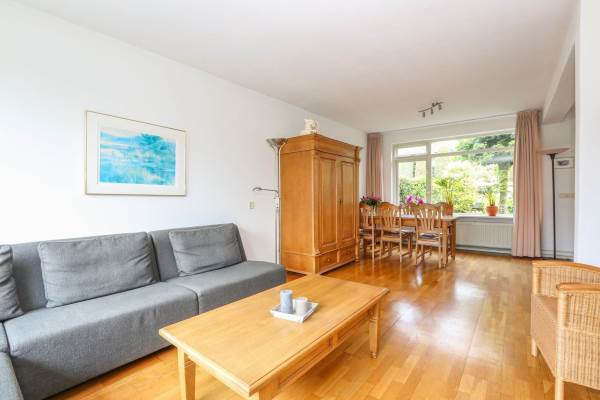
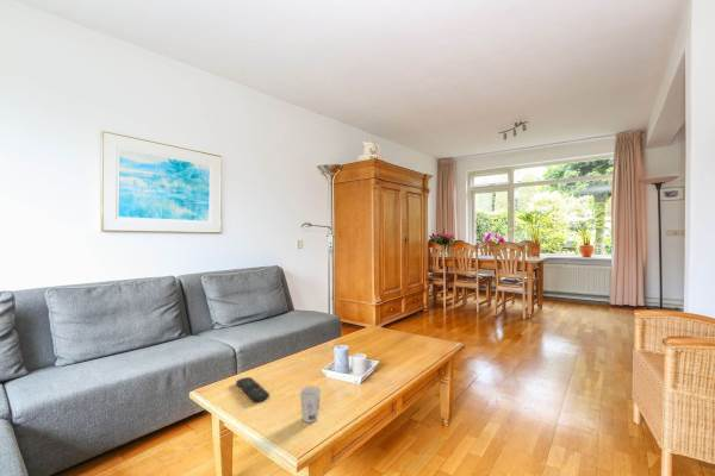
+ cup [298,386,323,424]
+ remote control [235,376,271,403]
